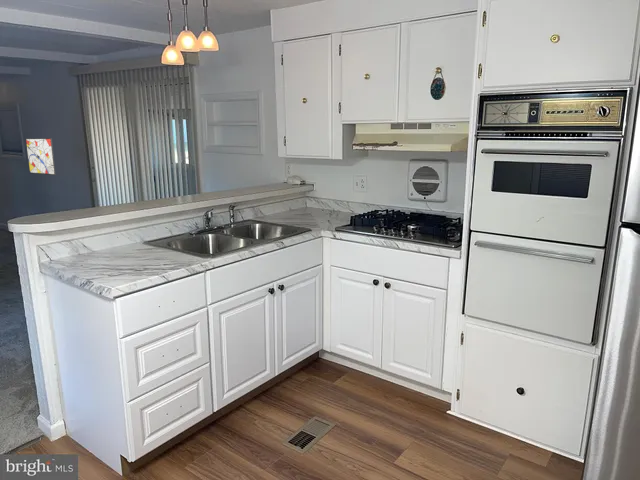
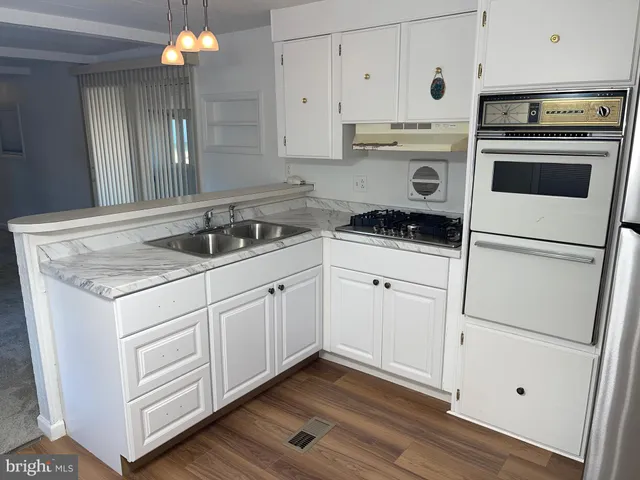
- wall art [25,137,57,176]
